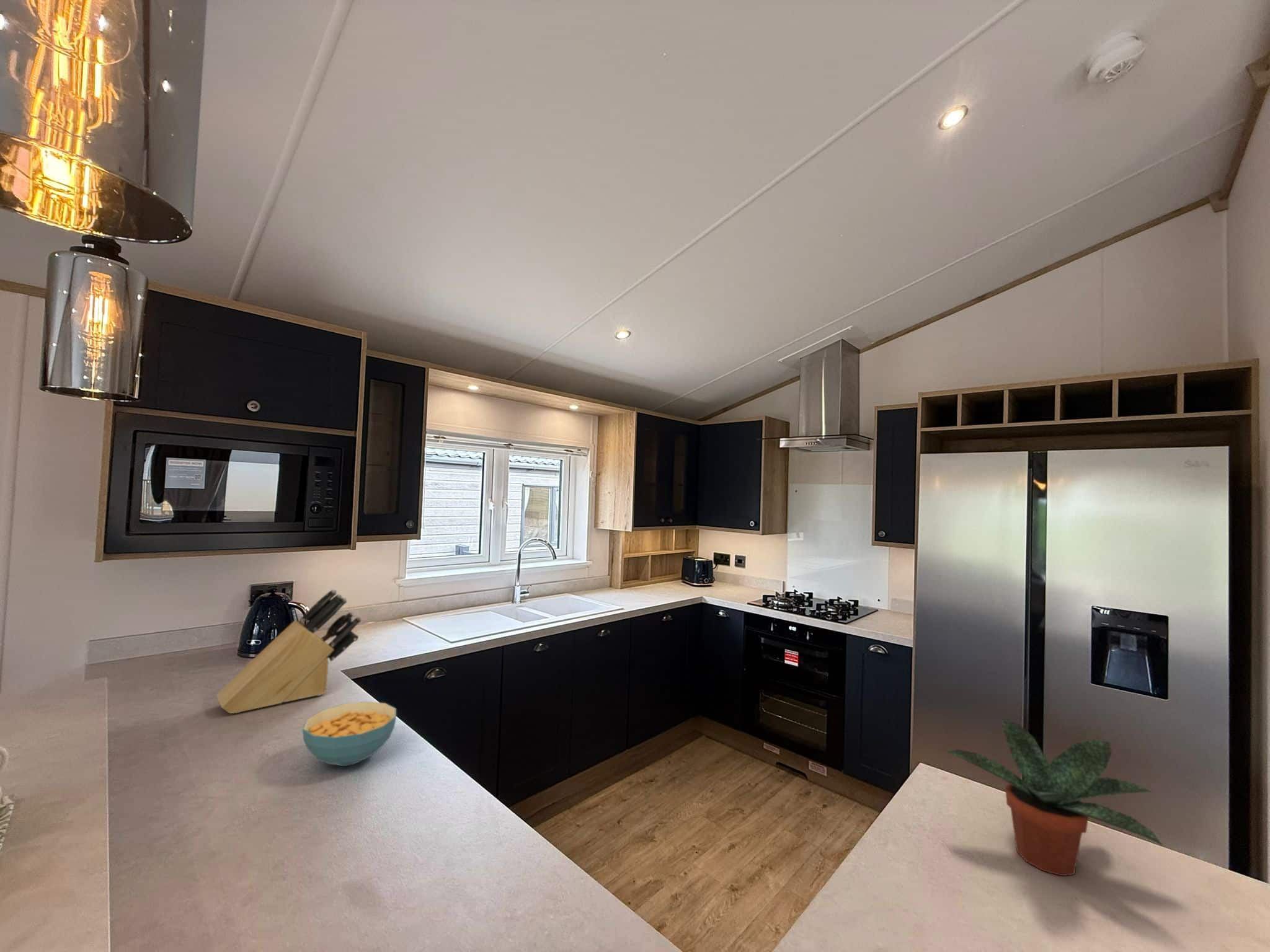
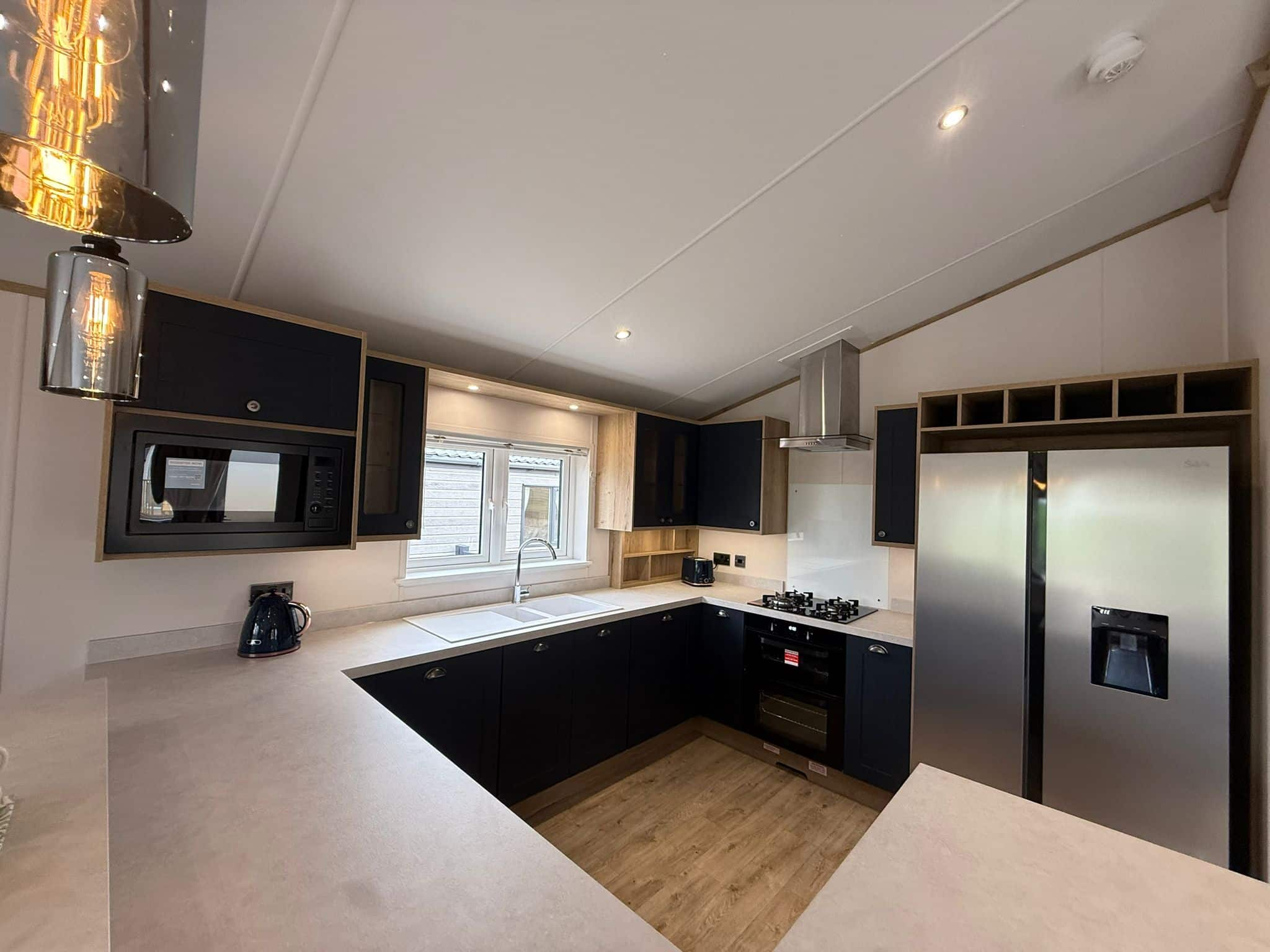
- knife block [215,589,362,714]
- cereal bowl [302,701,397,767]
- potted plant [946,717,1163,876]
